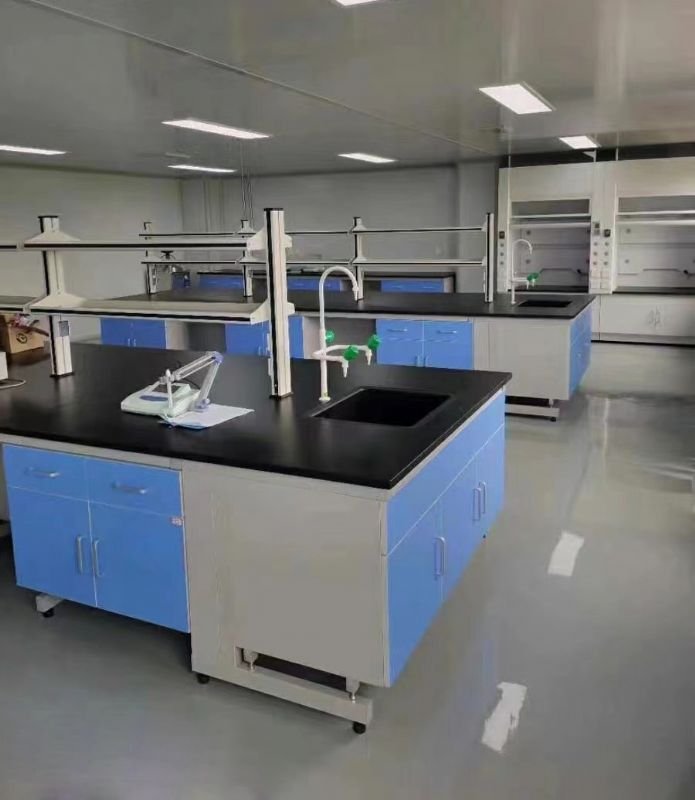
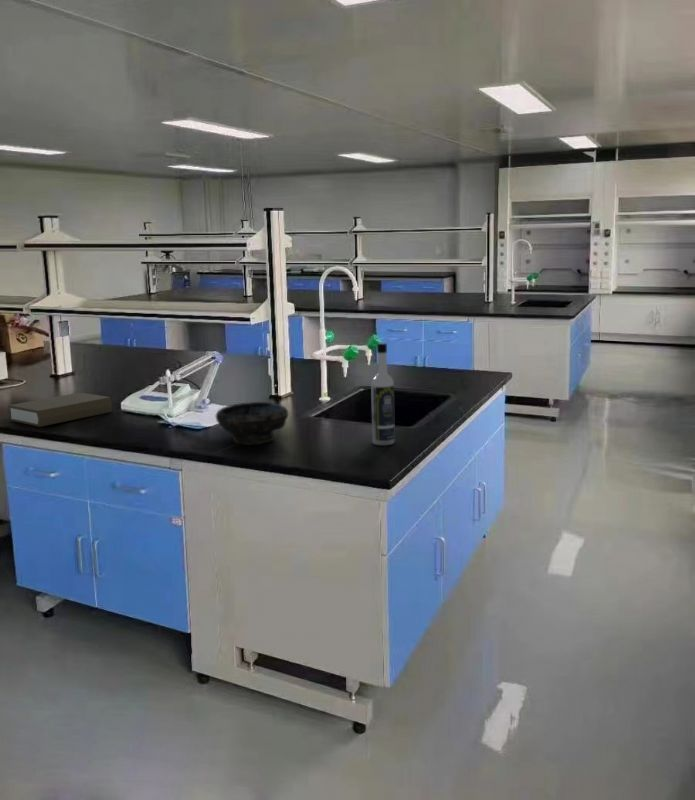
+ bowl [215,401,289,446]
+ book [8,392,113,428]
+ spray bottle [370,342,396,446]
